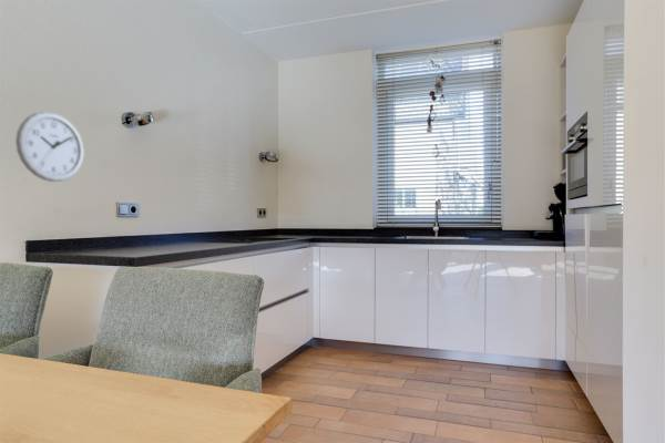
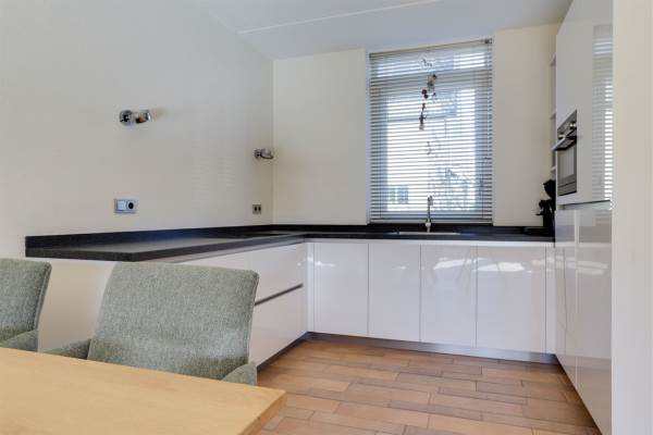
- wall clock [14,111,85,183]
